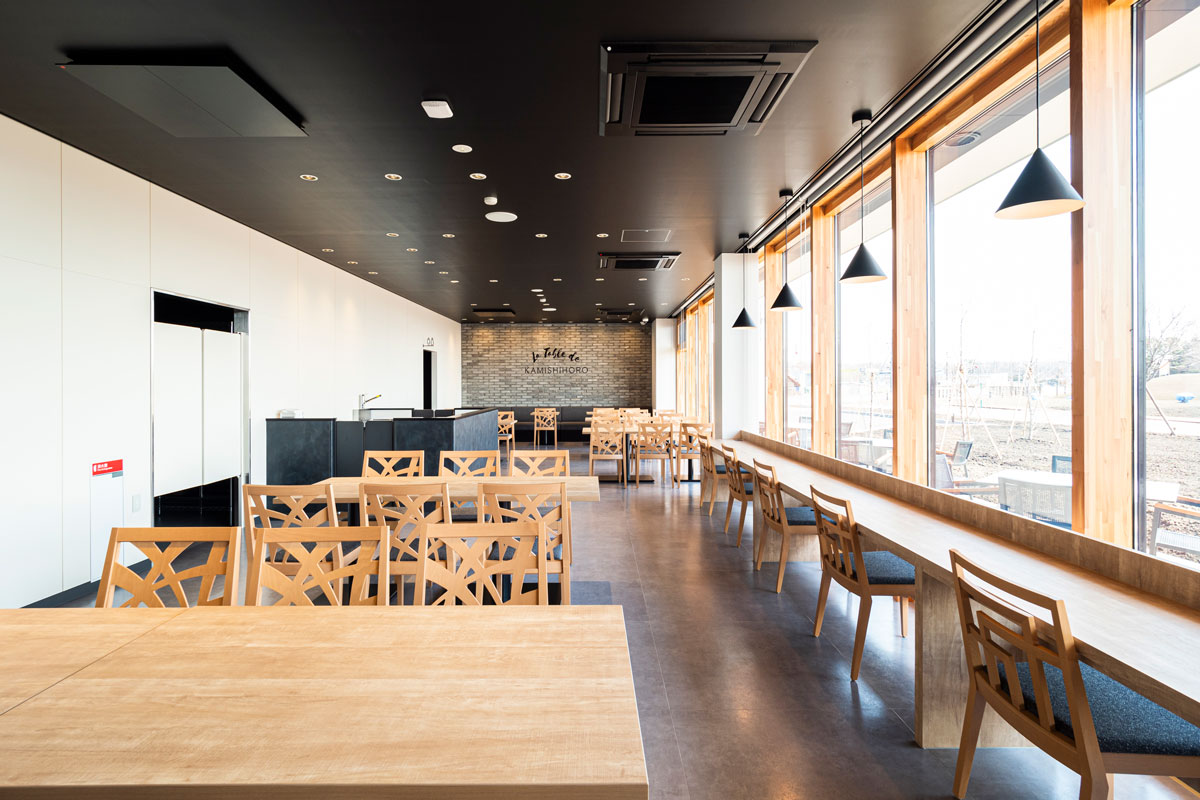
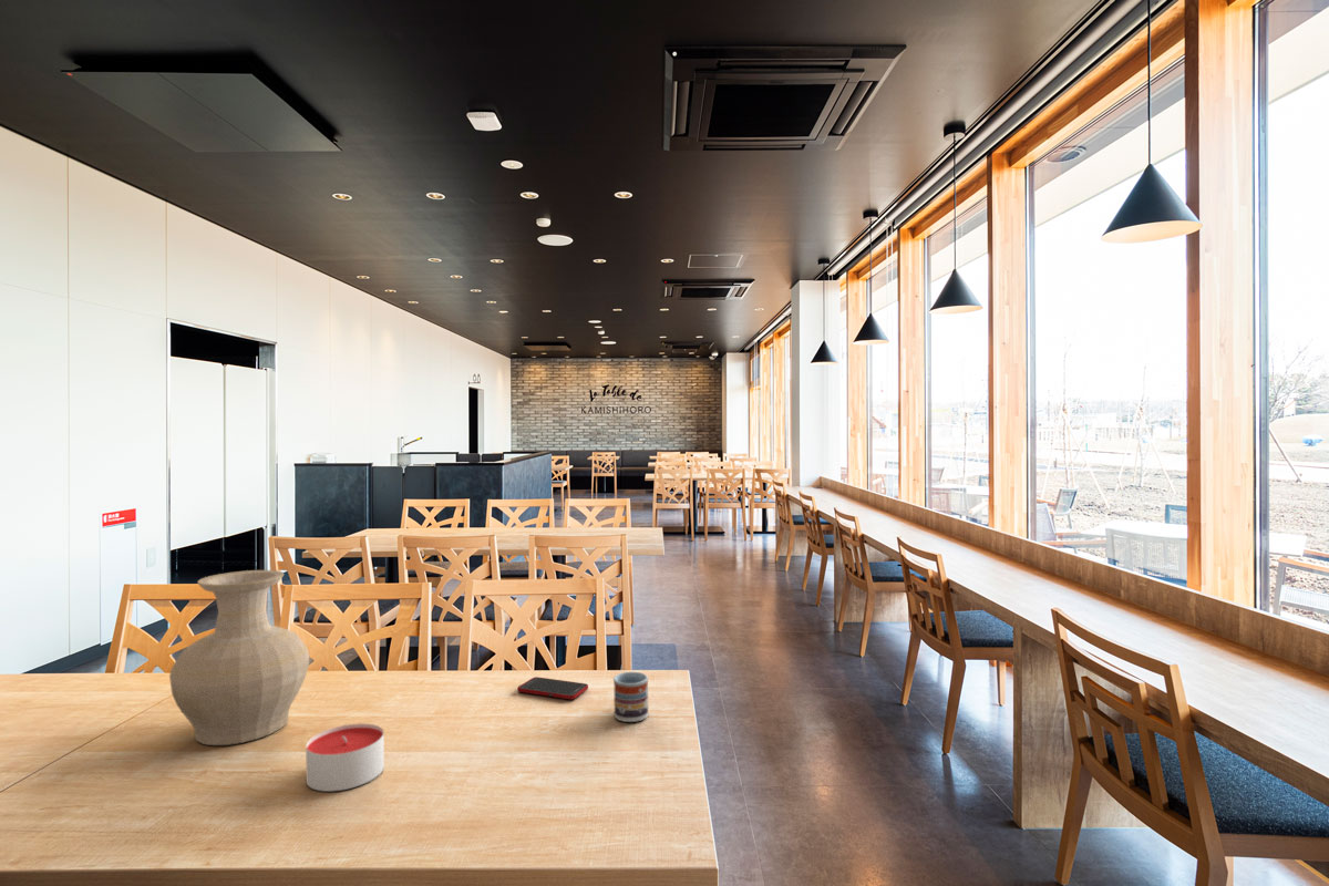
+ cell phone [517,676,589,700]
+ cup [612,671,649,723]
+ candle [305,722,385,792]
+ vase [168,569,310,746]
